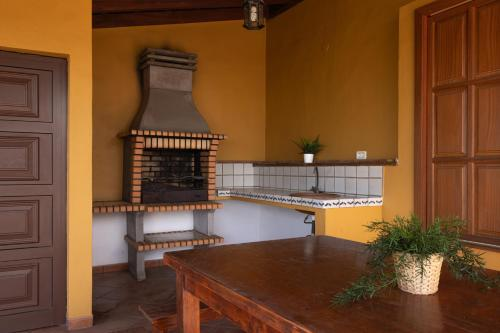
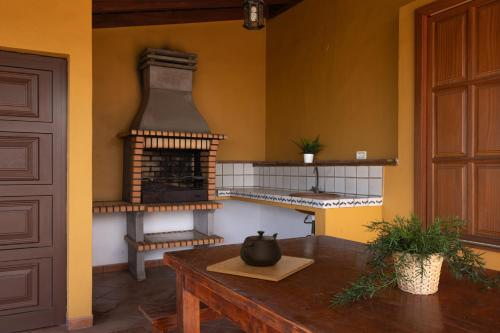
+ teapot [206,230,315,282]
